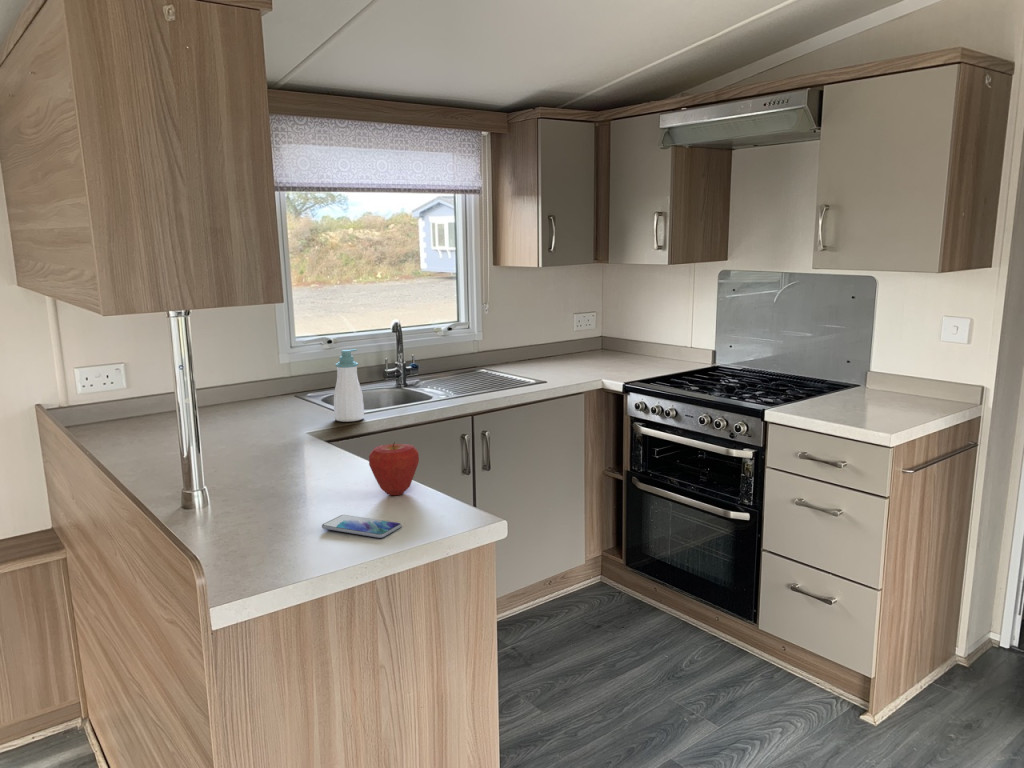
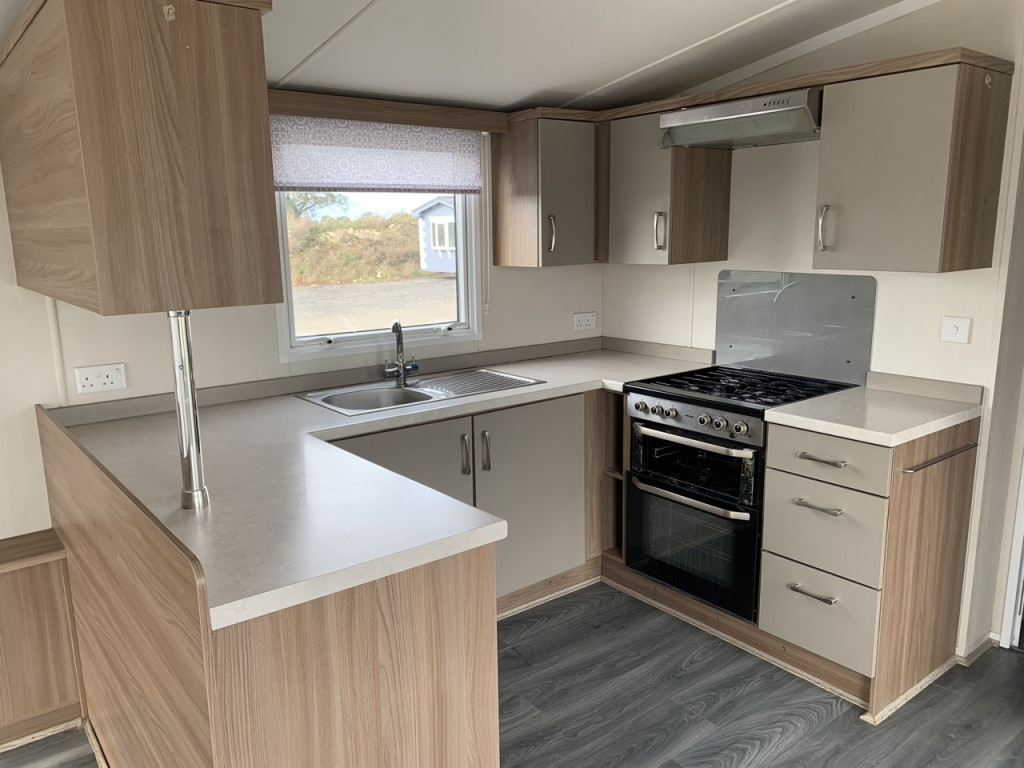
- apple [368,441,420,496]
- smartphone [321,514,402,539]
- soap bottle [333,348,365,423]
